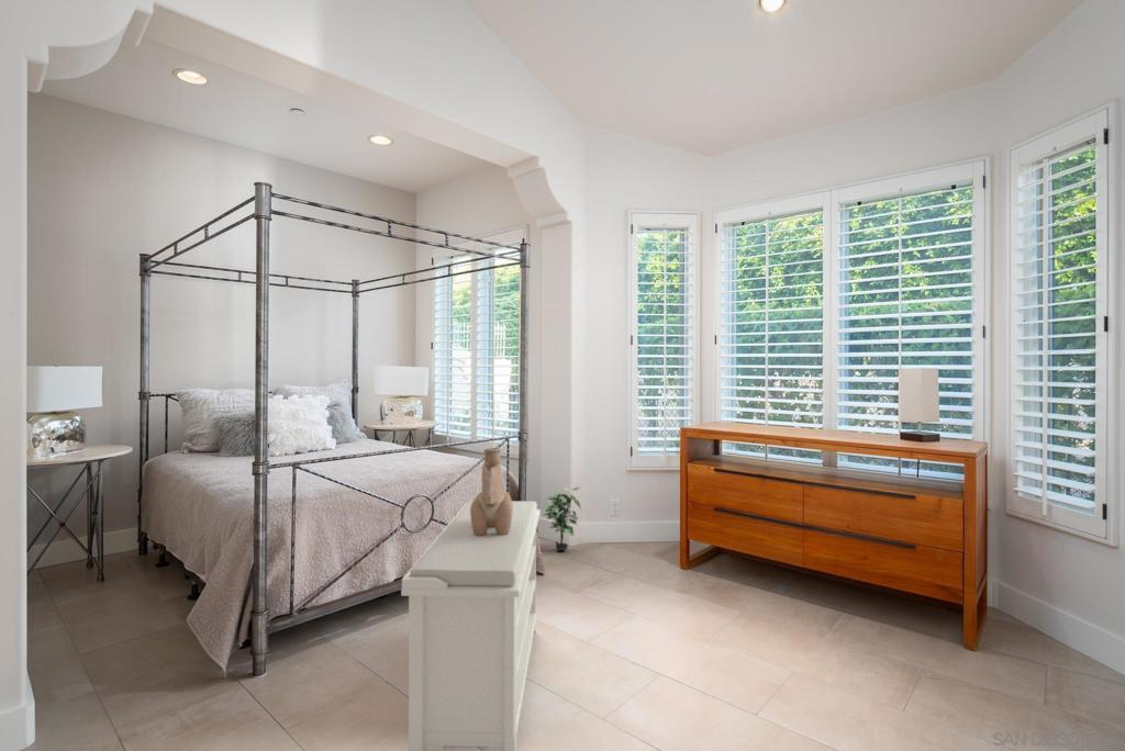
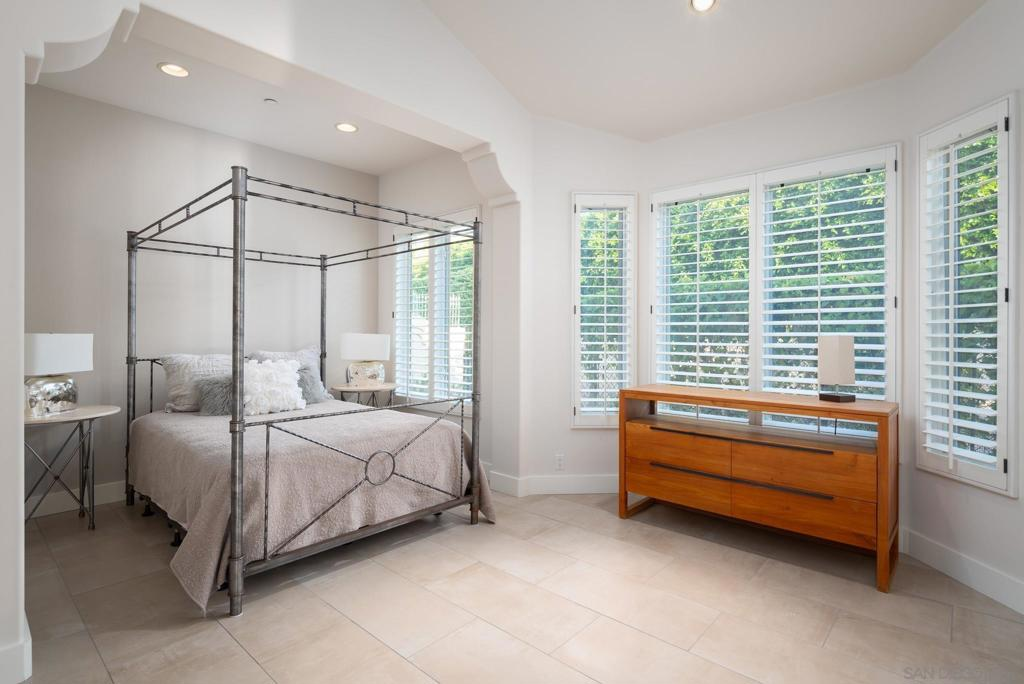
- bench [400,500,542,751]
- potted plant [542,486,582,551]
- decorative vase [470,447,513,536]
